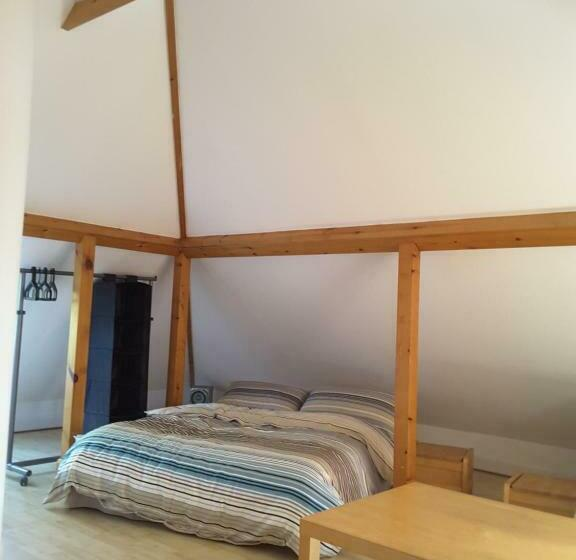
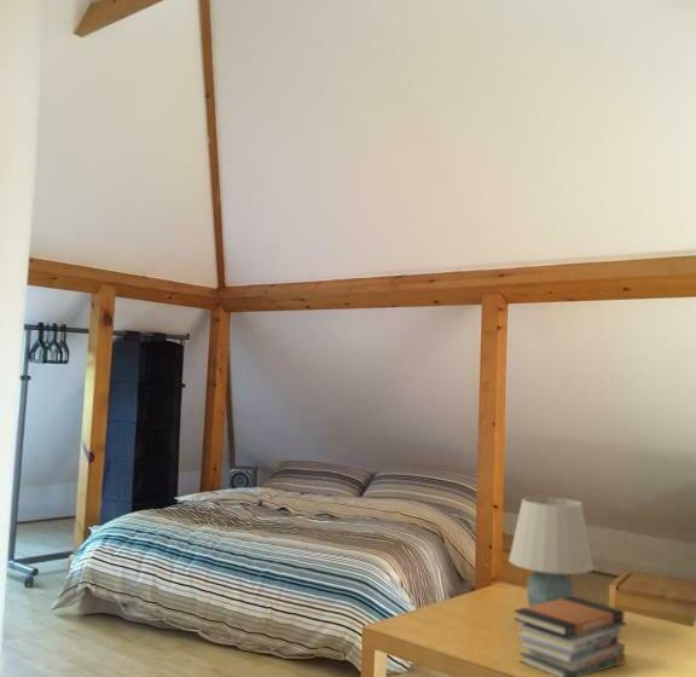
+ book stack [512,595,627,677]
+ table lamp [507,496,594,607]
